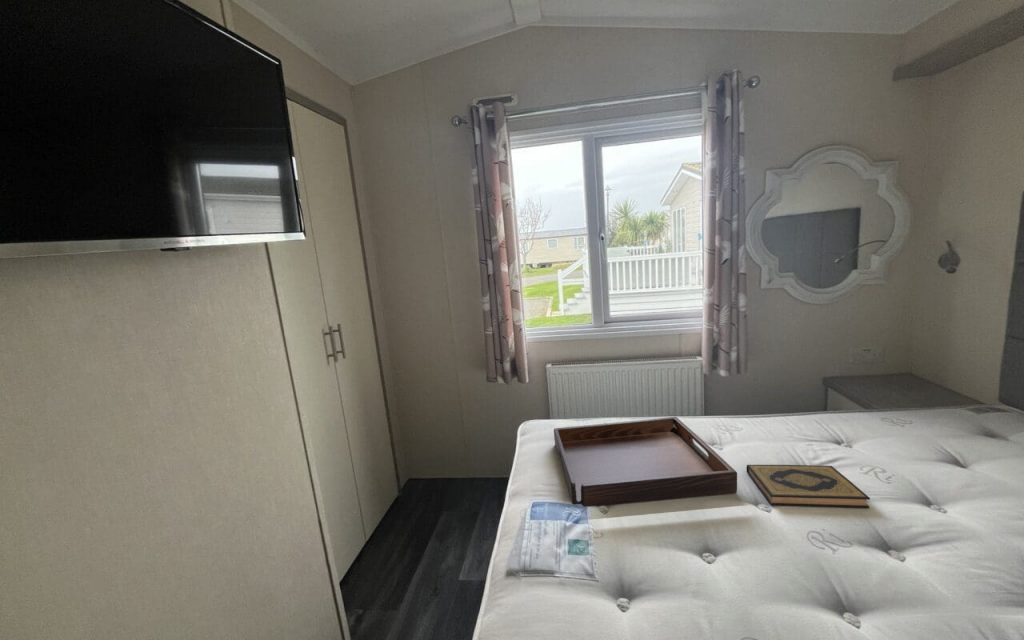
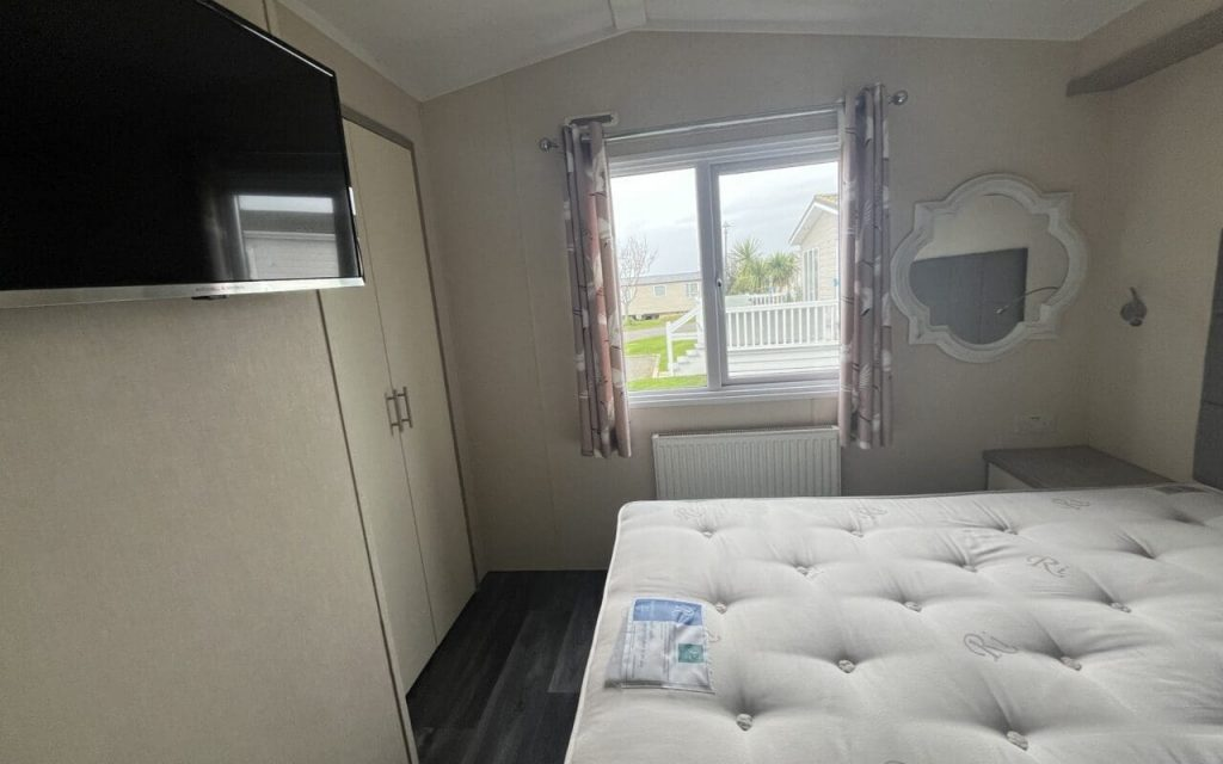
- serving tray [553,416,738,508]
- hardback book [746,464,871,509]
